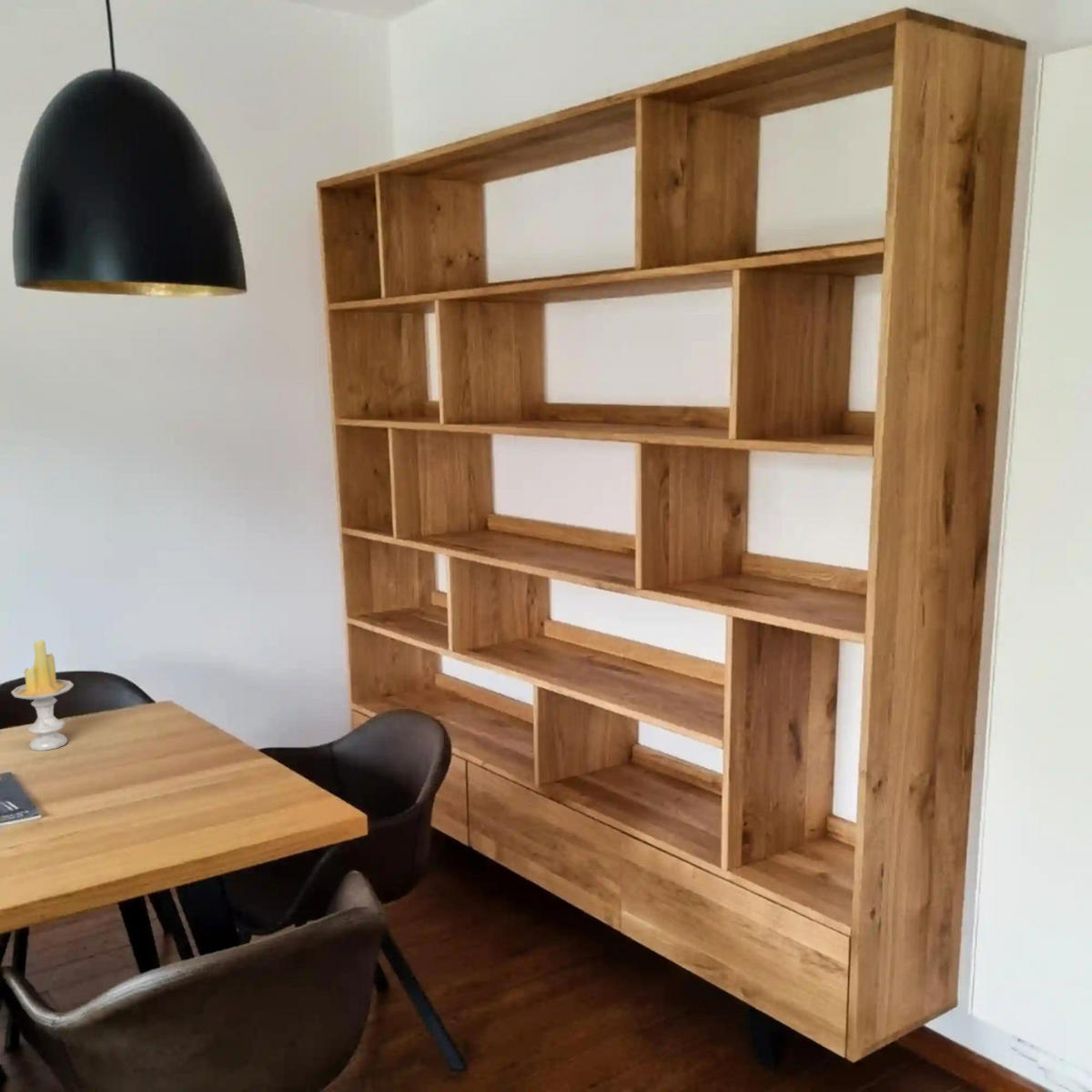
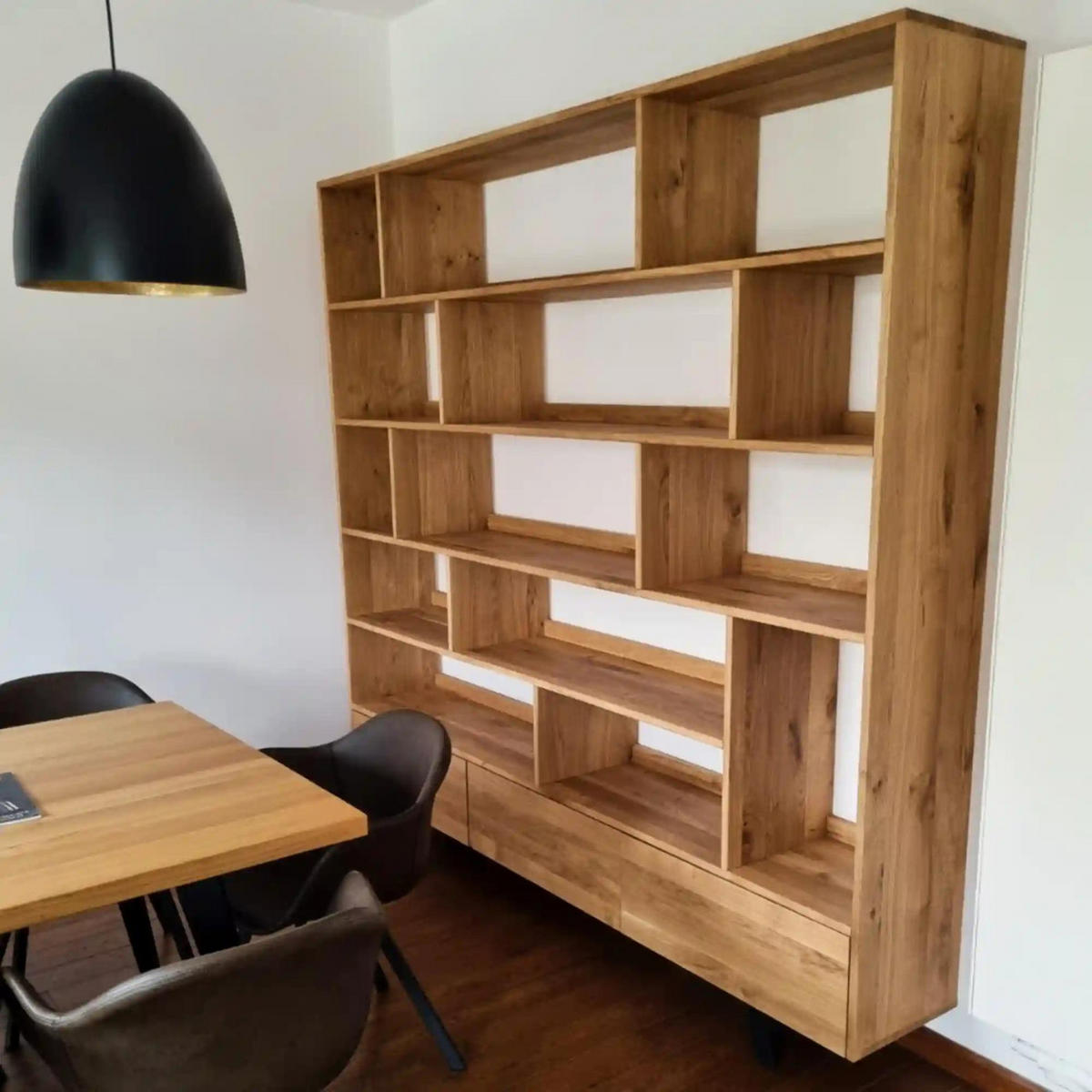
- candle [10,639,75,752]
